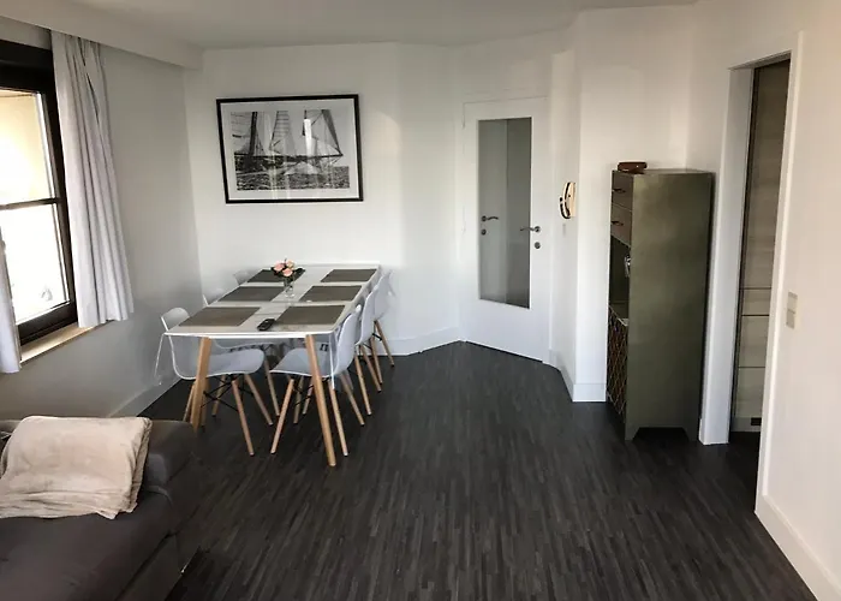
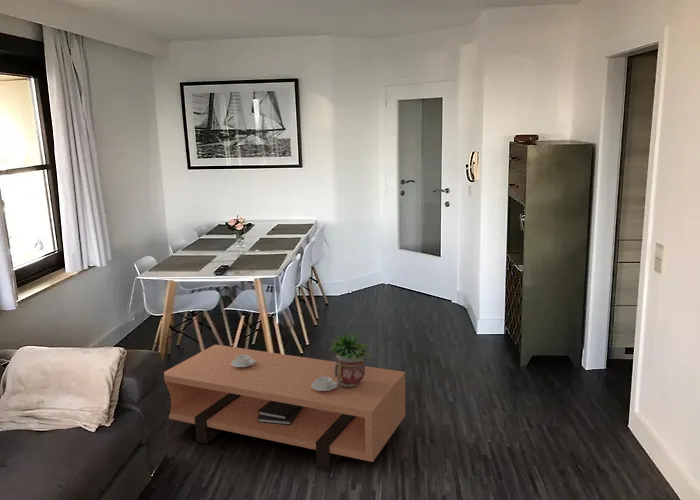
+ potted plant [327,331,373,387]
+ coffee table [163,344,406,472]
